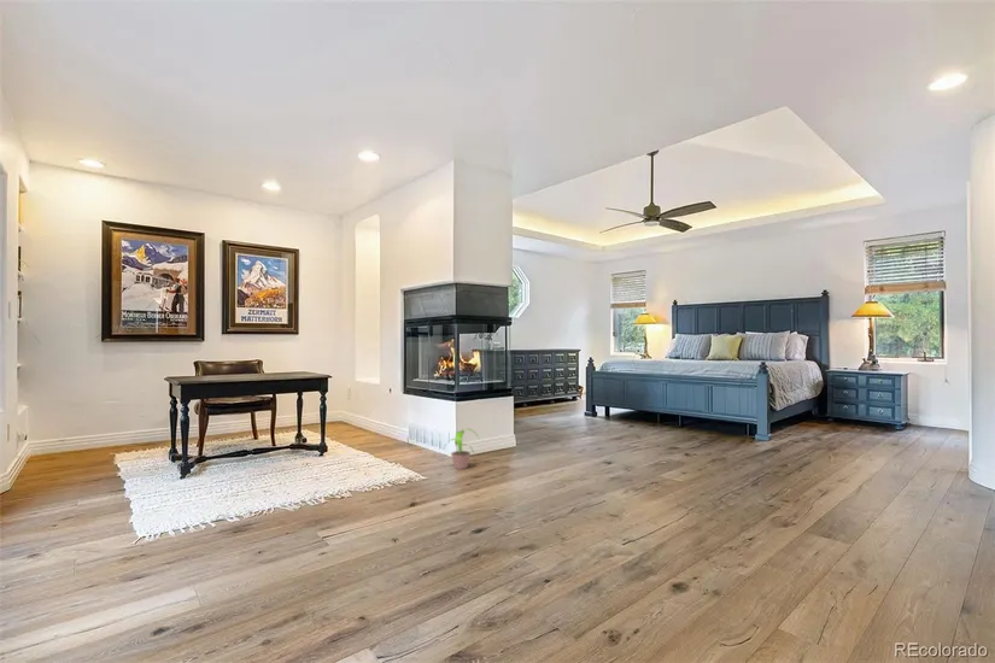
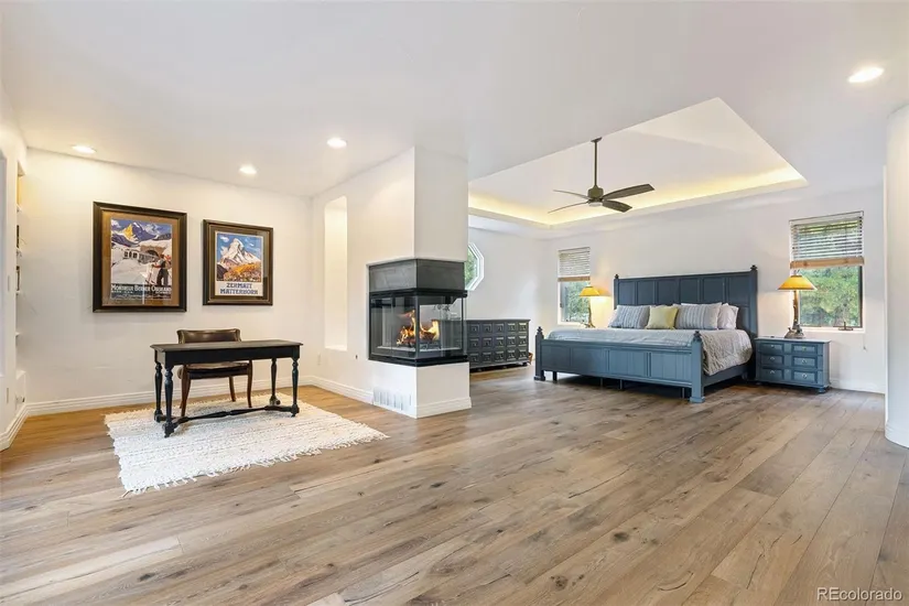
- potted plant [443,428,480,470]
